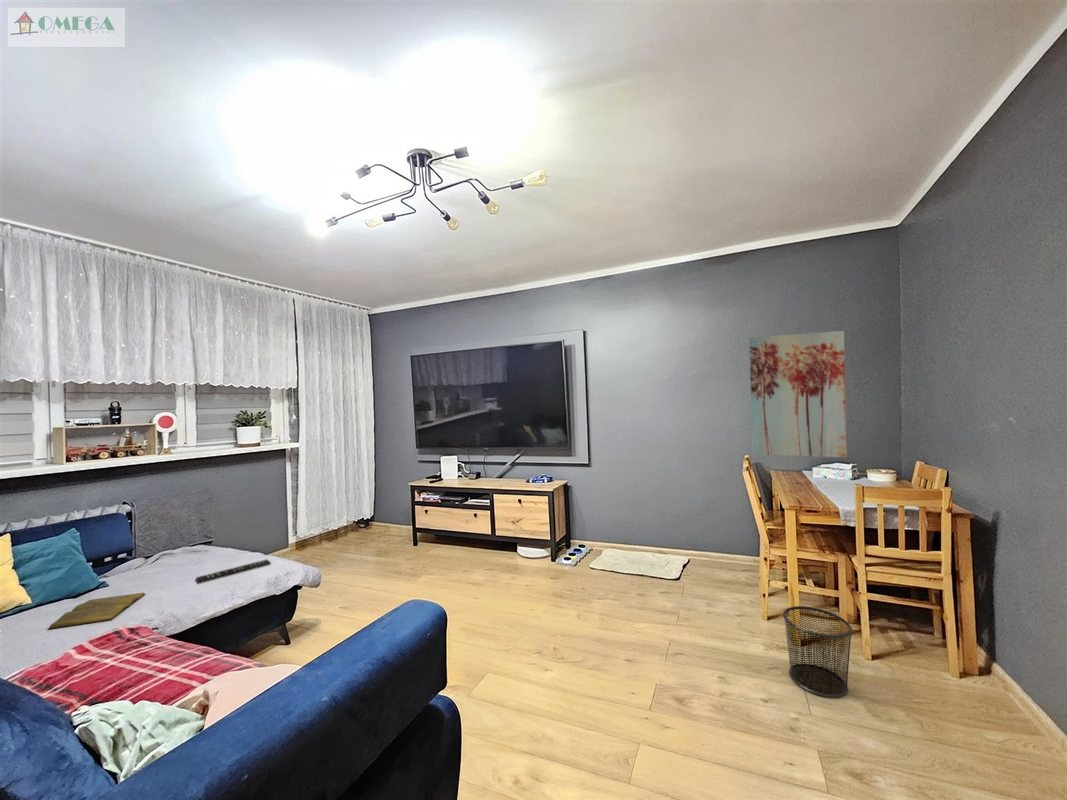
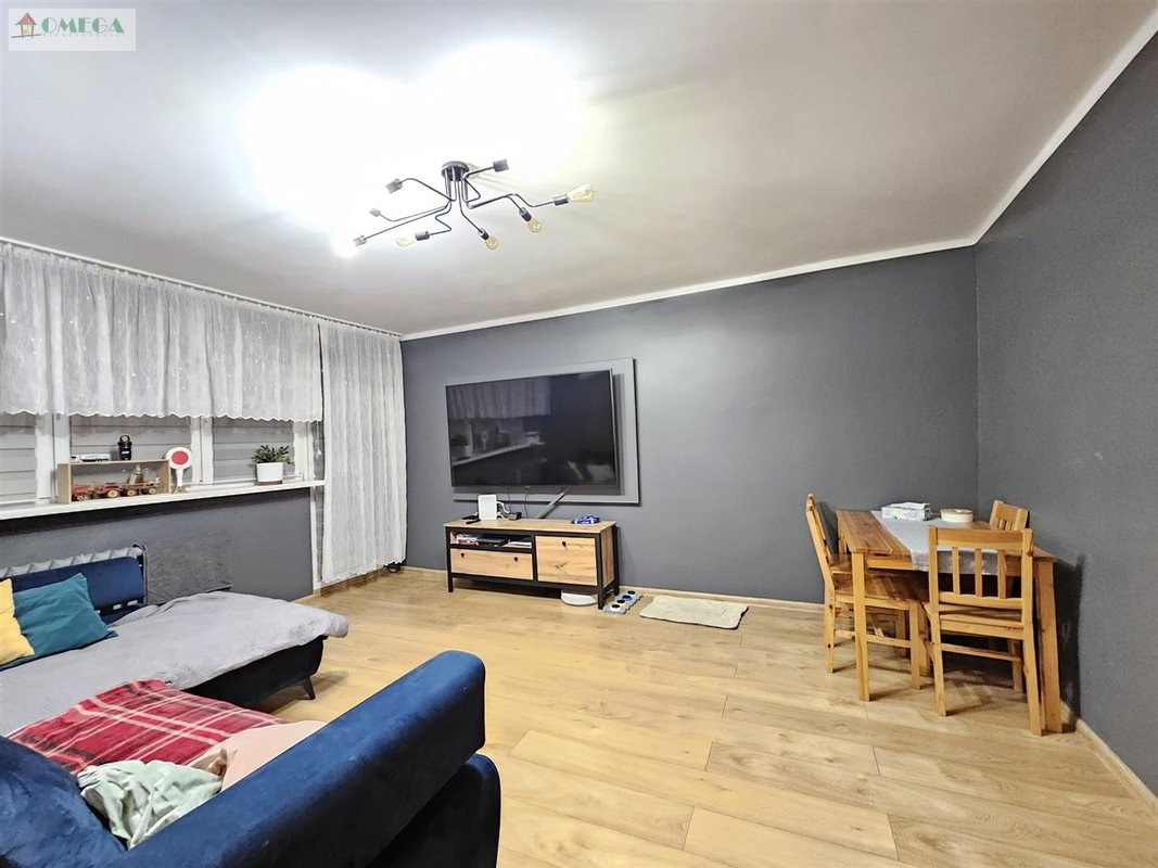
- remote control [195,558,272,585]
- wall art [748,330,848,458]
- book [47,592,146,630]
- waste bin [782,605,853,698]
